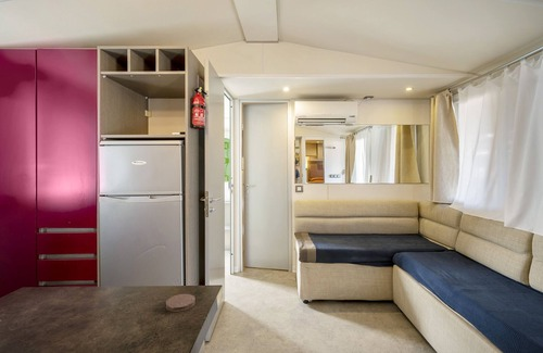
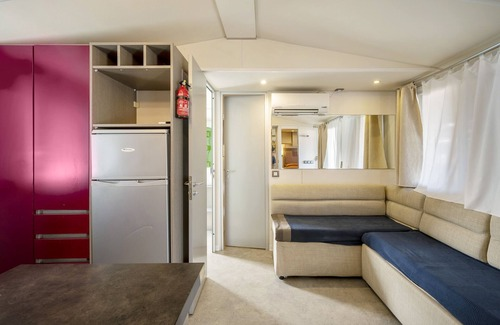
- coaster [165,293,197,313]
